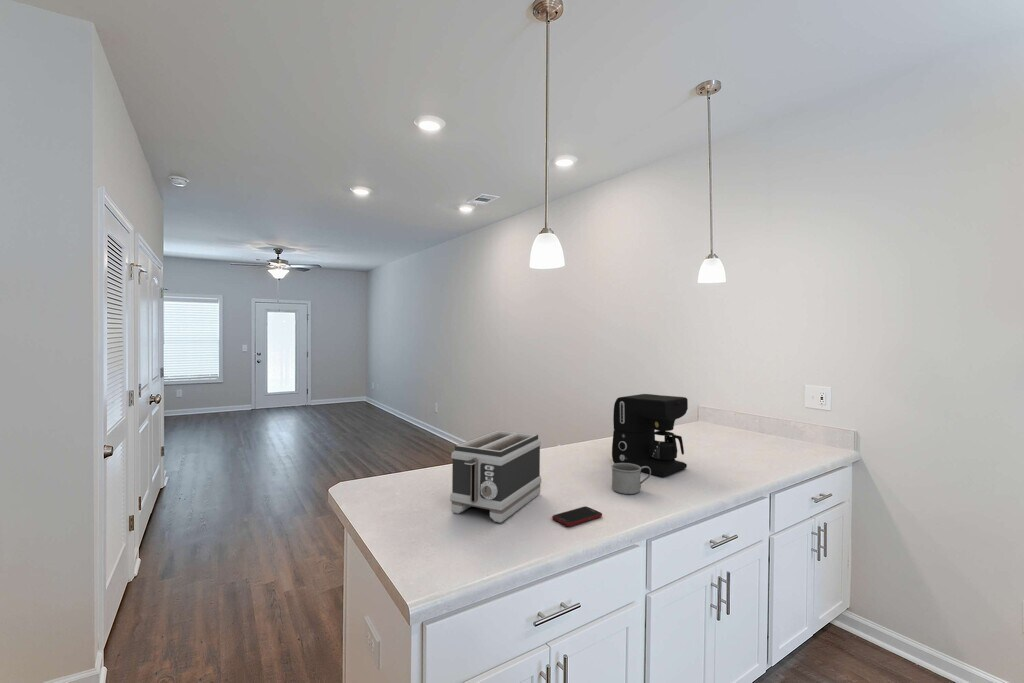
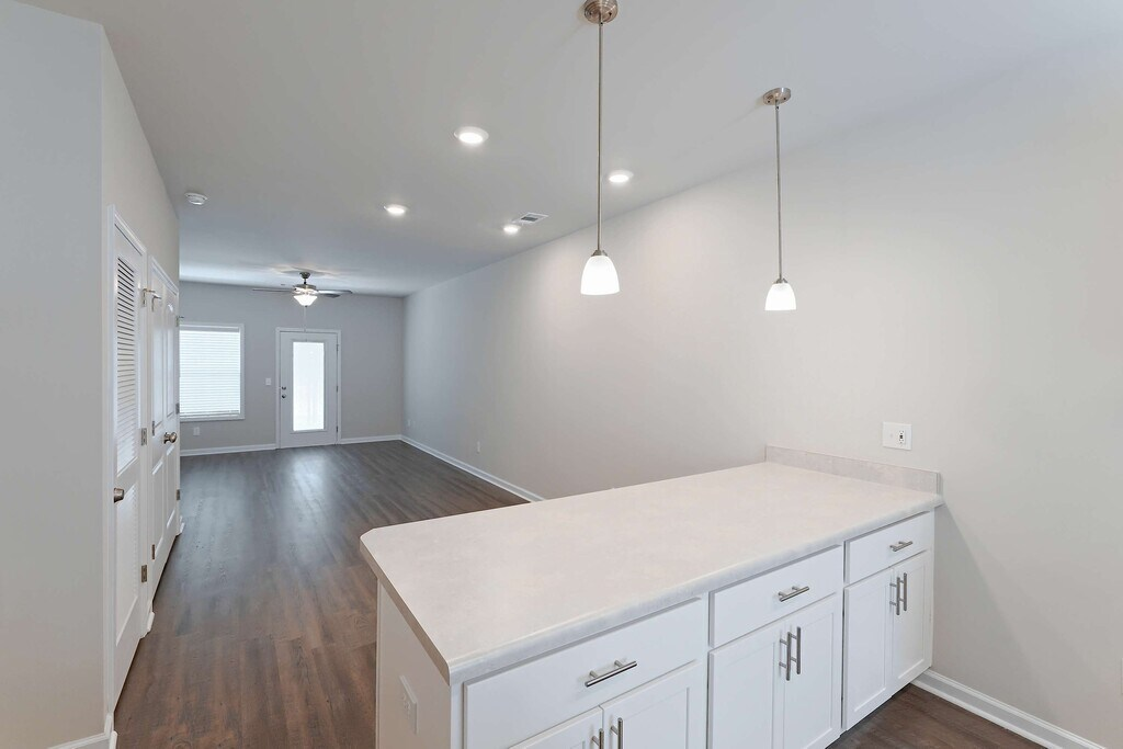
- toaster [449,429,543,524]
- coffee maker [611,393,689,477]
- mug [611,463,652,495]
- cell phone [551,505,603,527]
